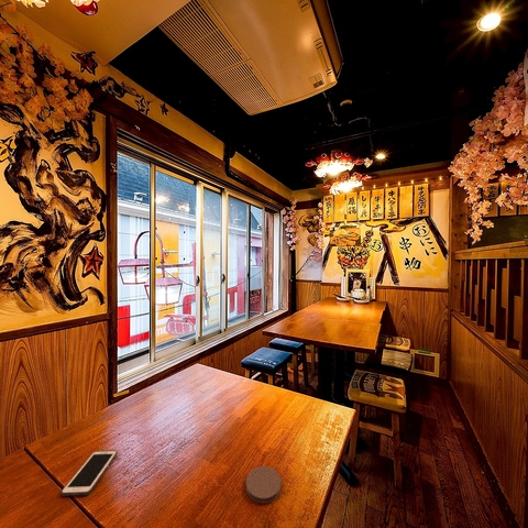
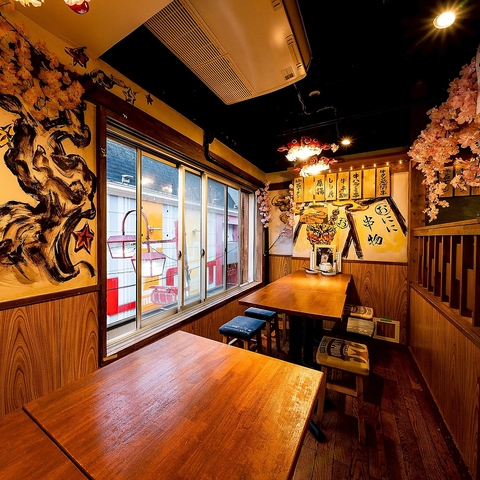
- cell phone [59,449,119,497]
- coaster [245,465,282,505]
